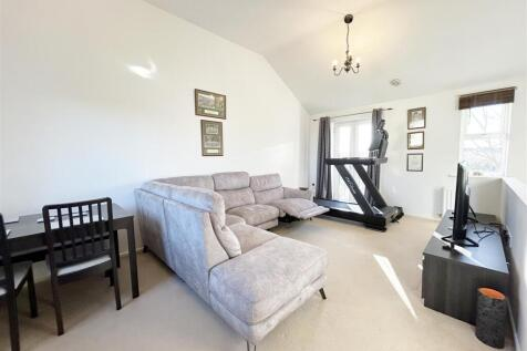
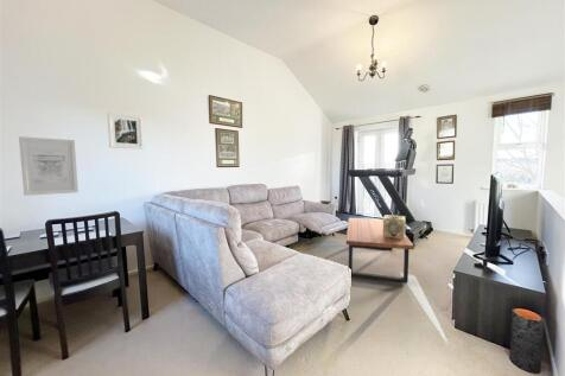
+ wall art [18,135,80,197]
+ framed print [106,111,145,151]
+ coffee table [345,217,415,285]
+ decorative cube [382,214,407,238]
